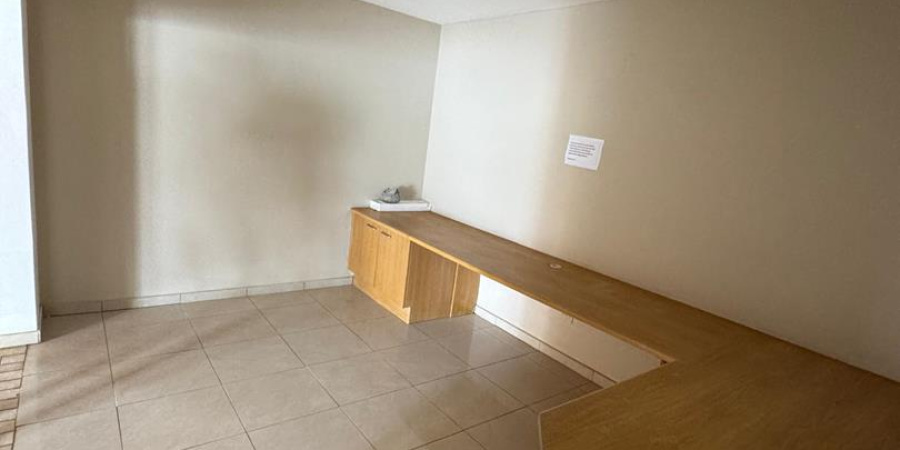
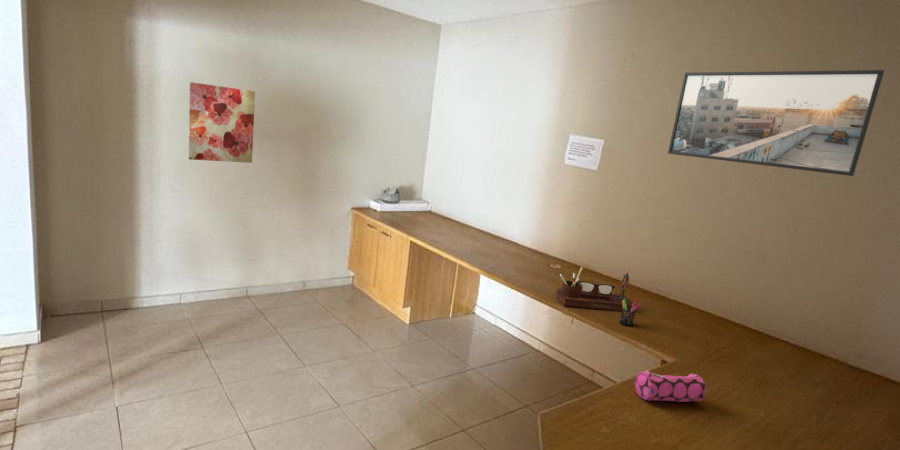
+ pen holder [618,297,642,327]
+ desk organizer [555,266,637,312]
+ wall art [188,81,256,164]
+ pencil case [634,369,707,403]
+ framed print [667,69,885,177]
